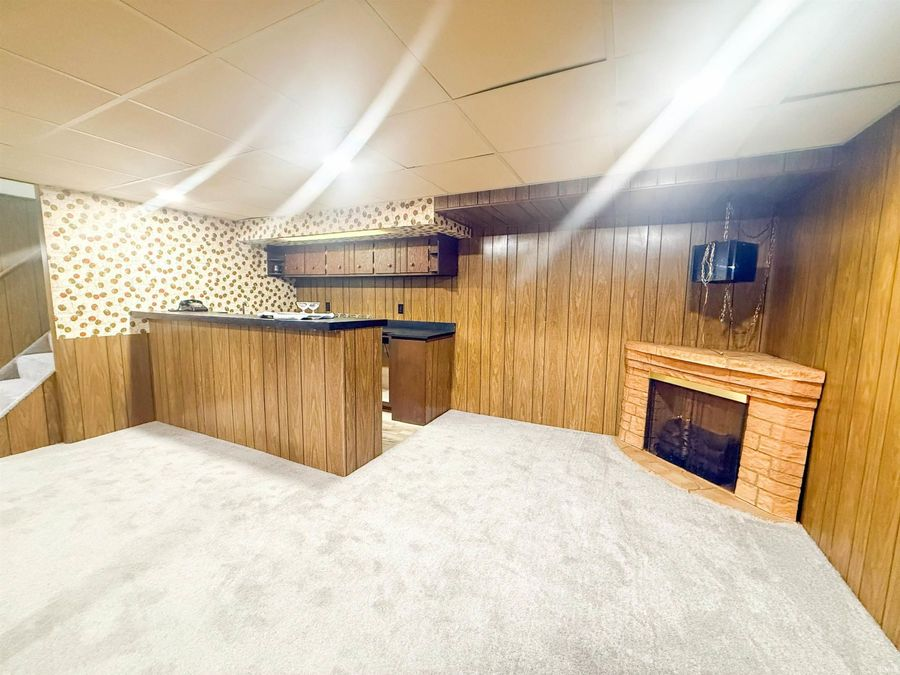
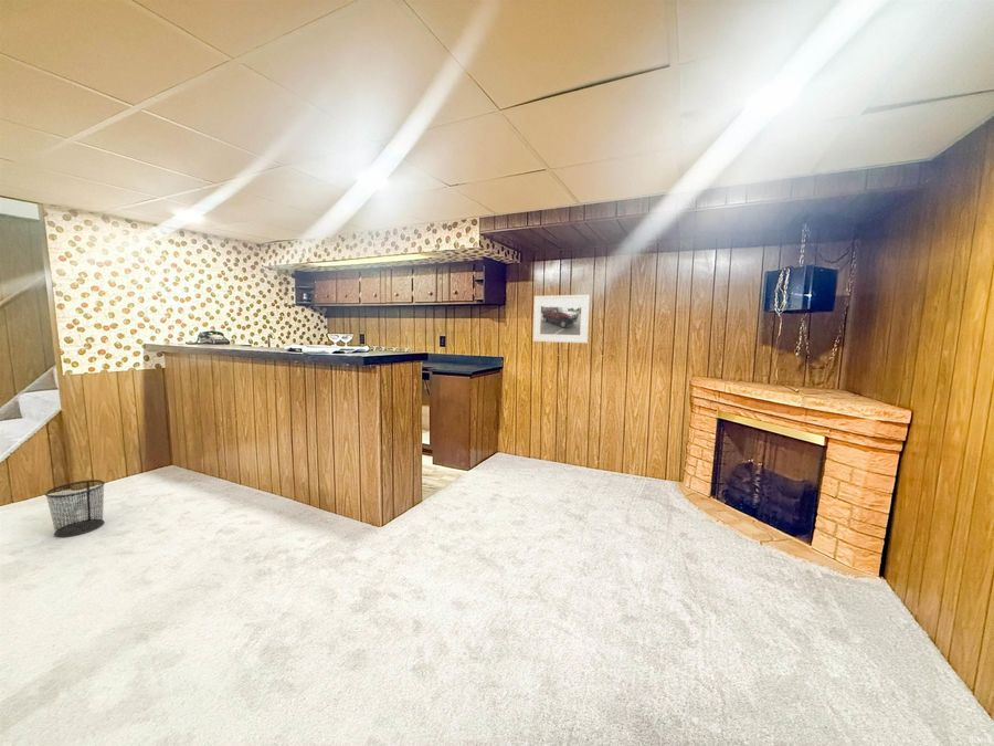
+ waste bin [44,479,106,538]
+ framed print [532,294,591,344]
